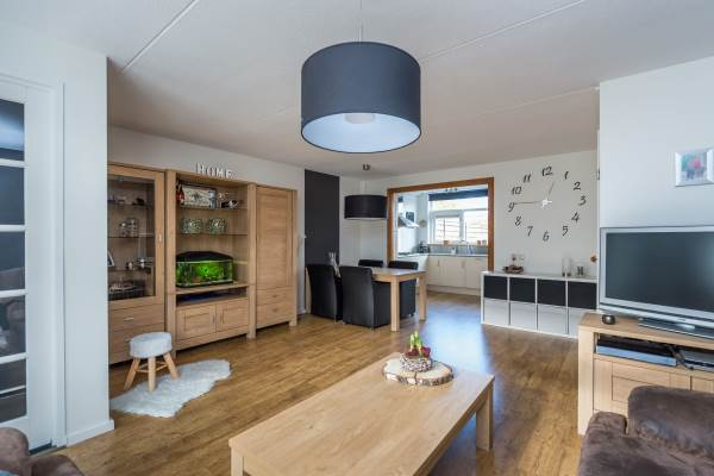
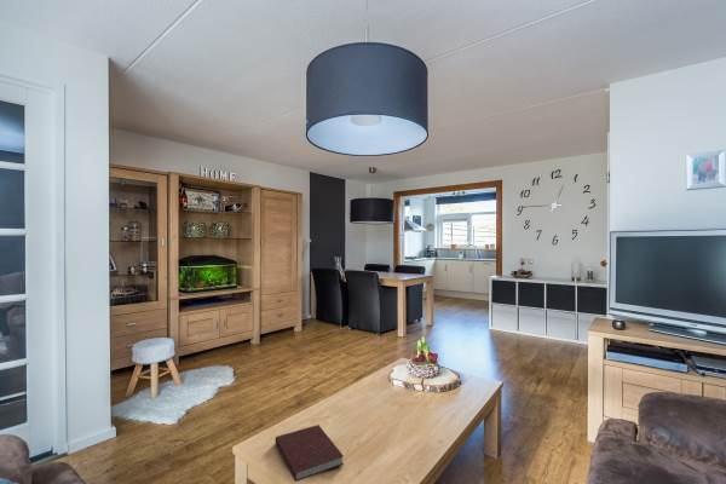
+ notebook [275,424,345,483]
